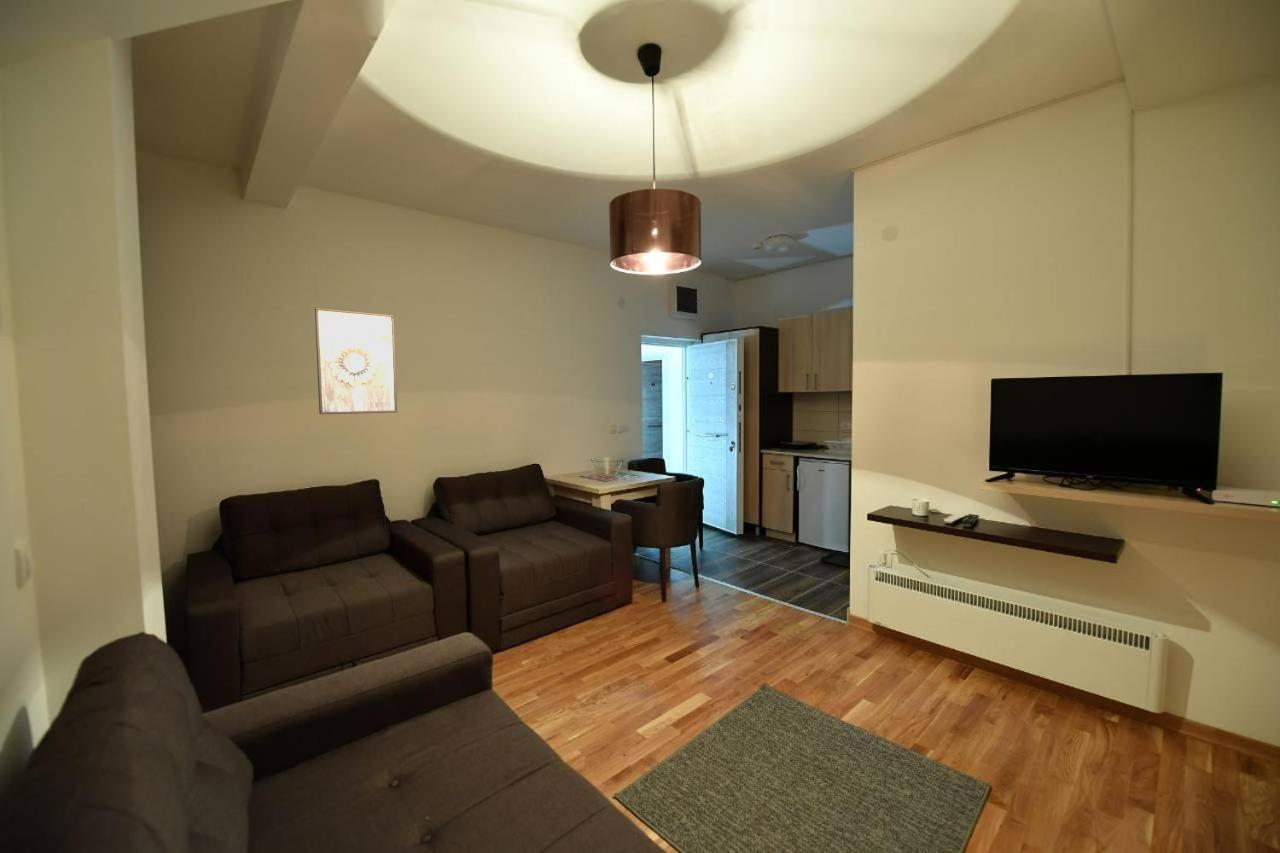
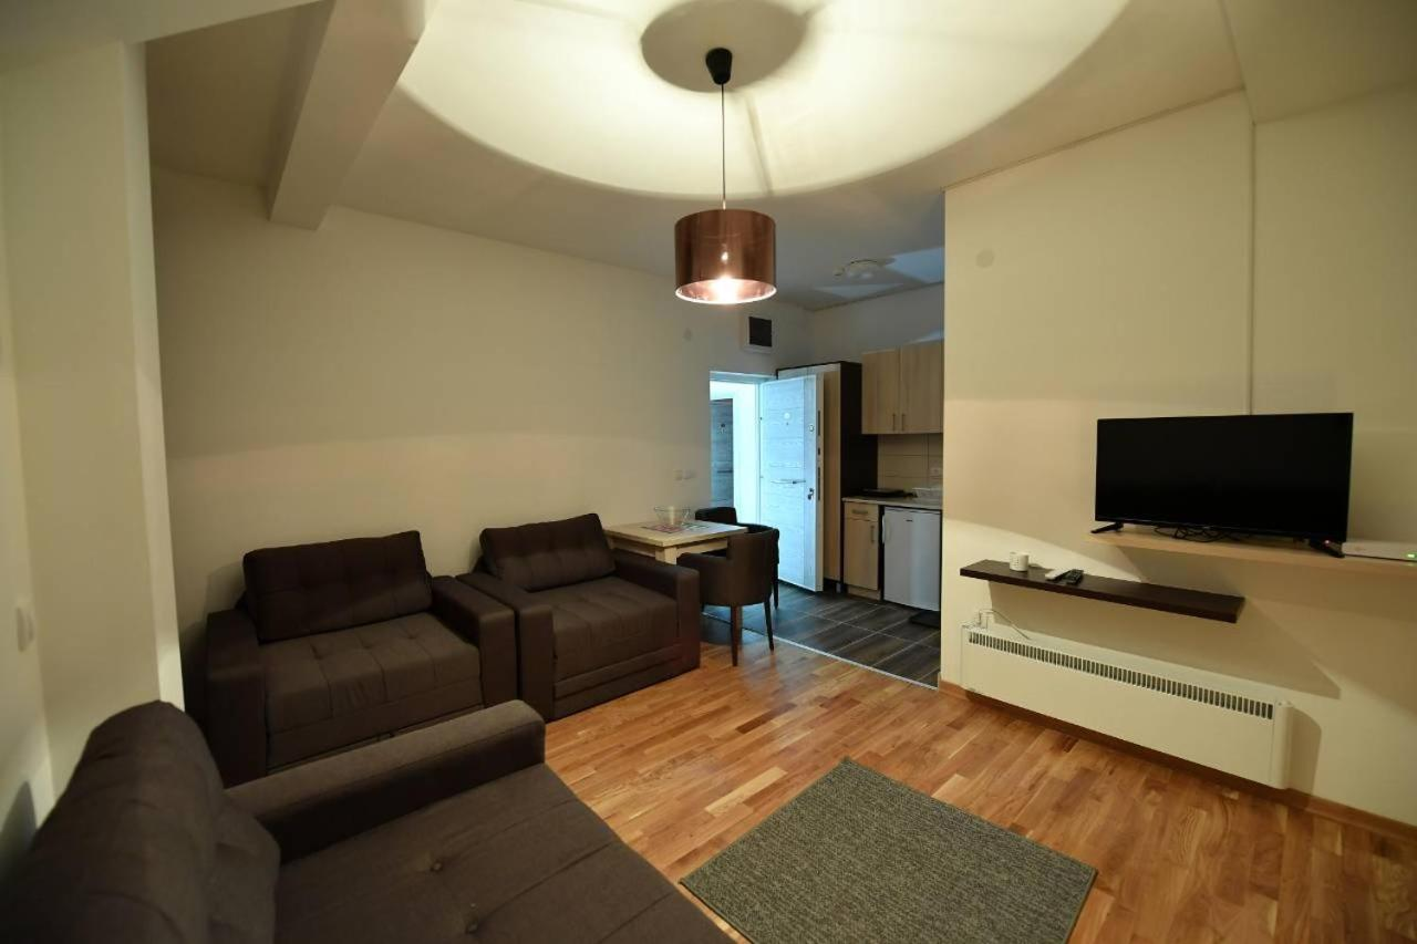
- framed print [314,307,398,415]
